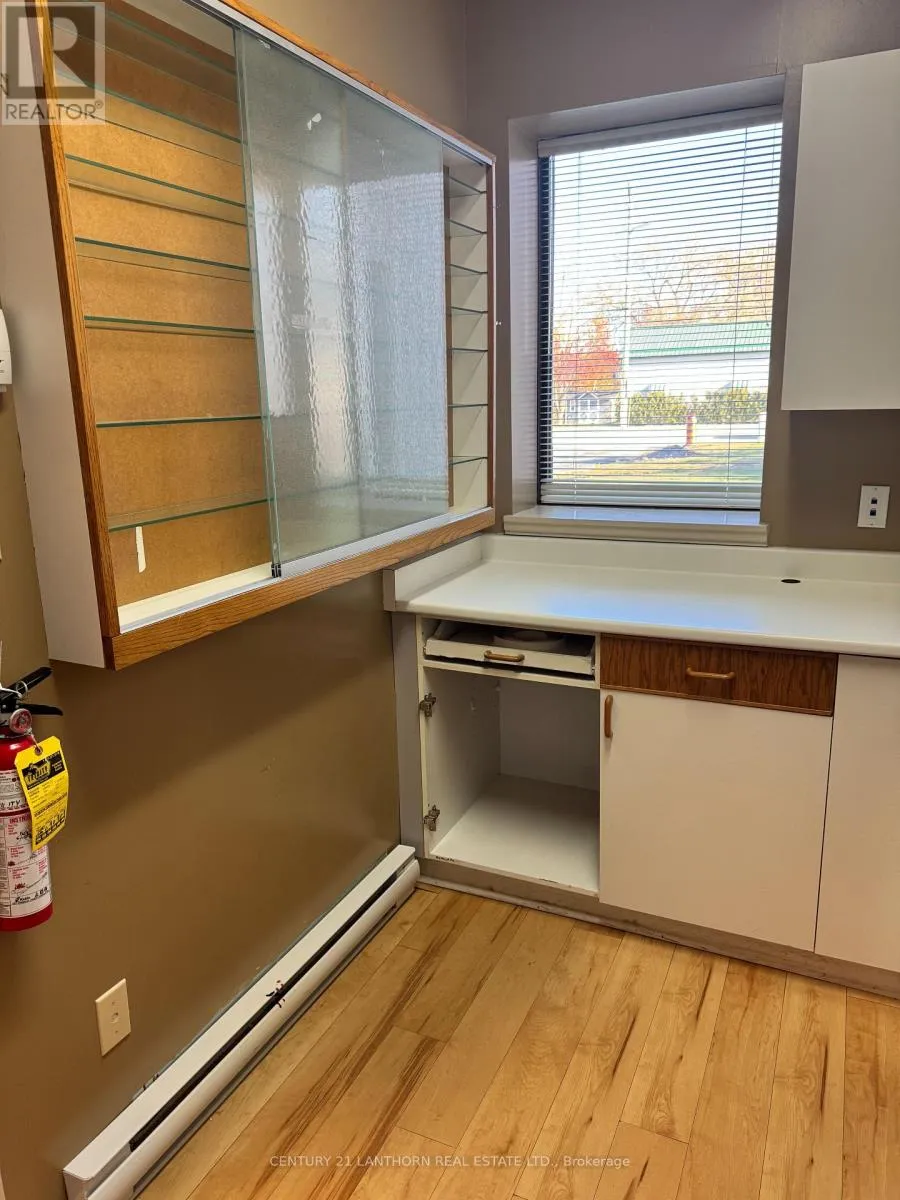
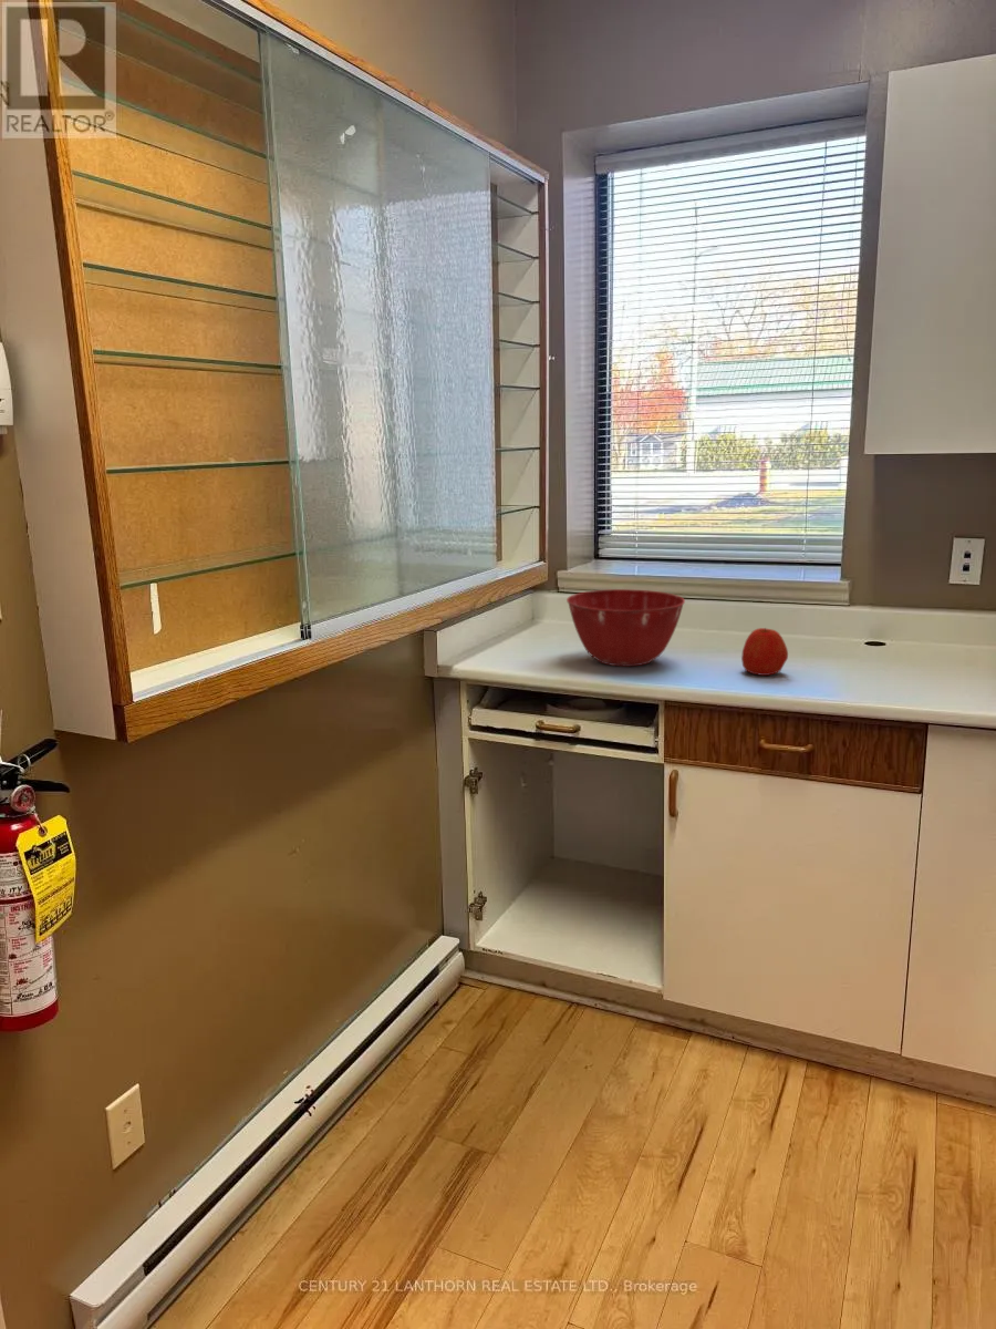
+ mixing bowl [566,588,686,668]
+ apple [740,627,789,677]
